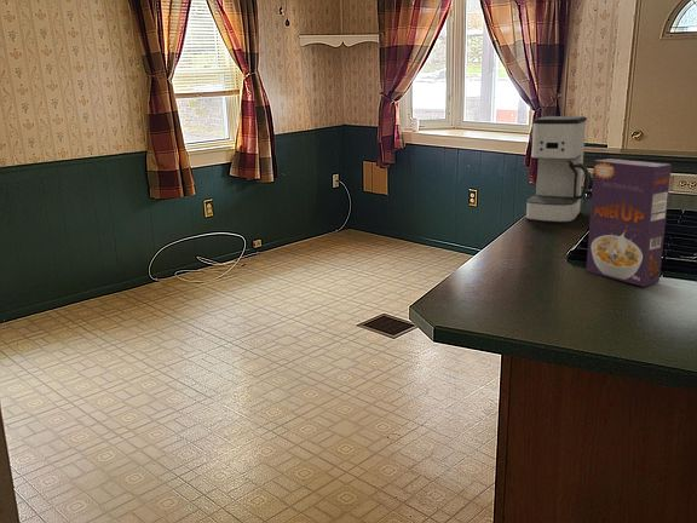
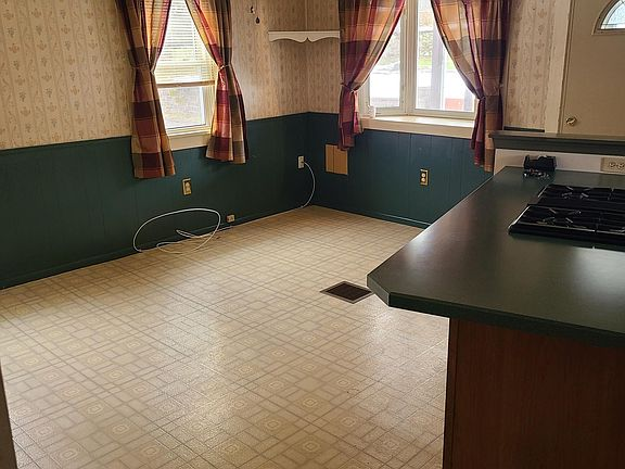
- coffee maker [525,115,591,224]
- cereal box [586,157,673,288]
